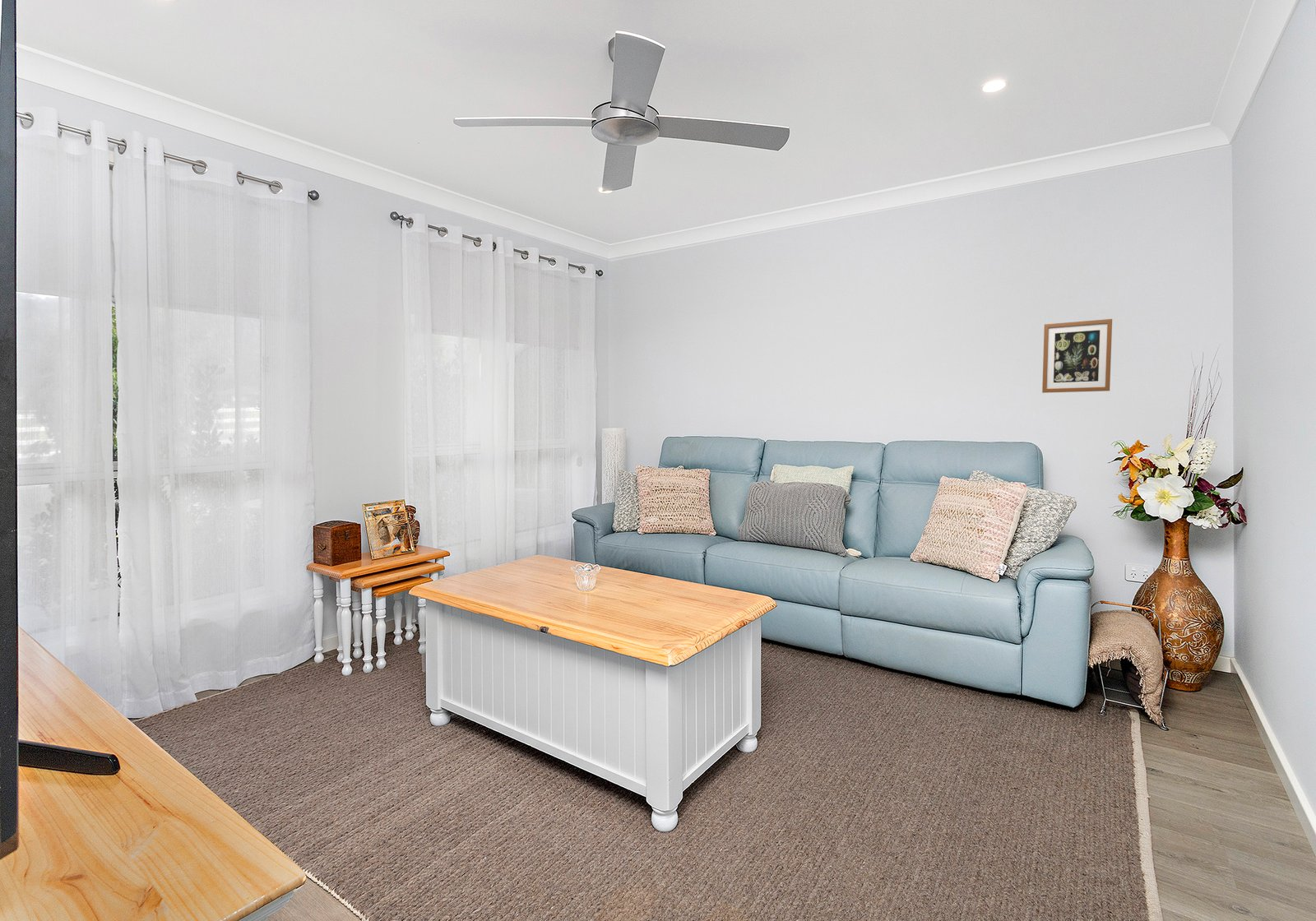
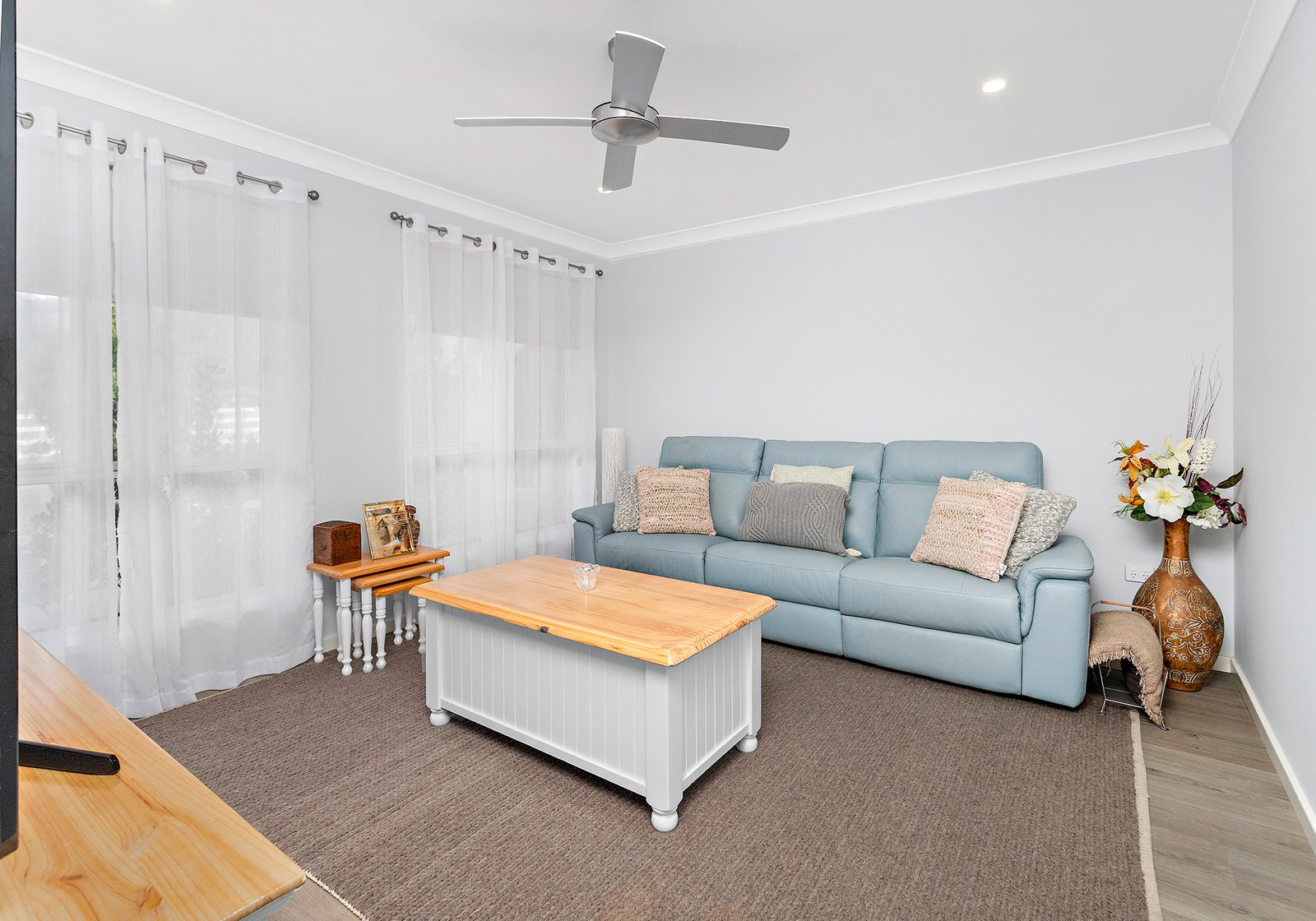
- wall art [1041,318,1113,394]
